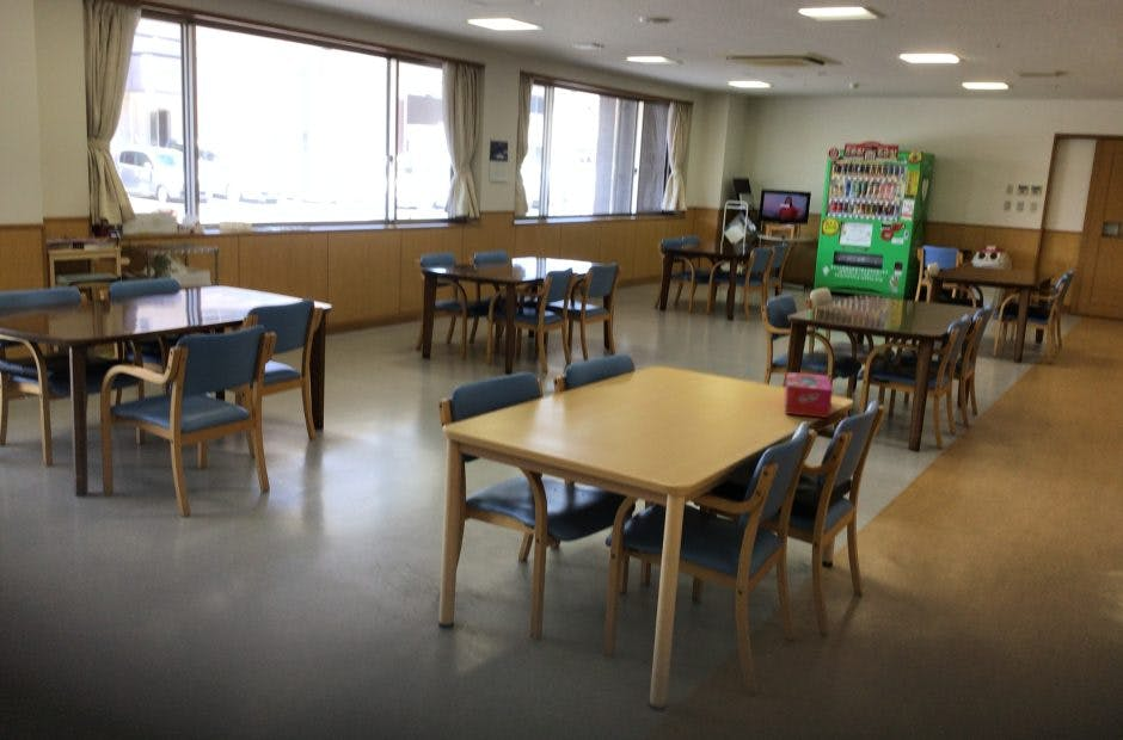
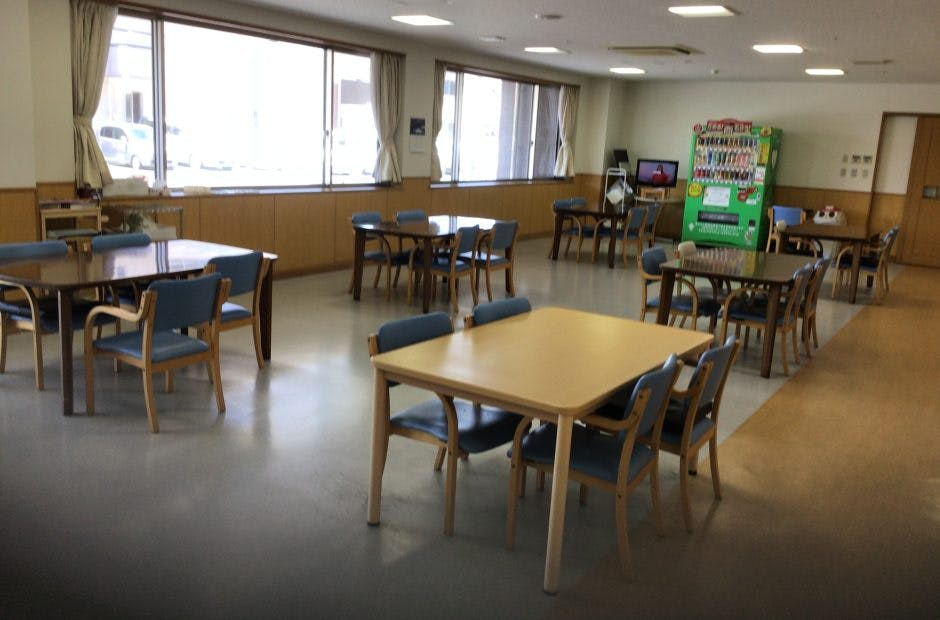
- tissue box [783,371,834,419]
